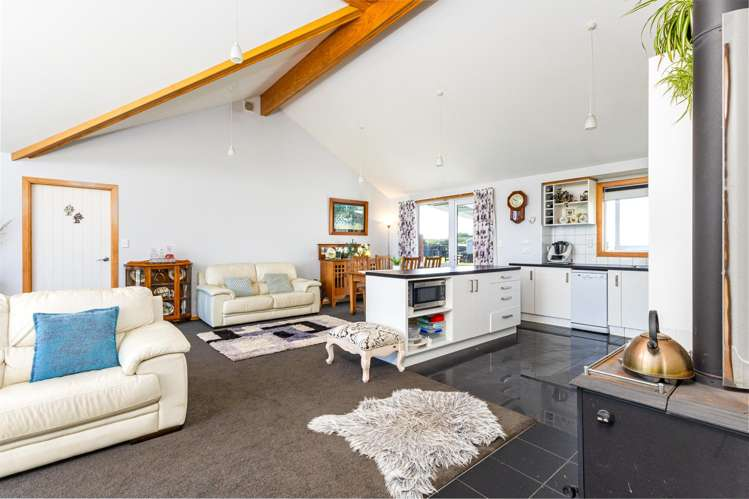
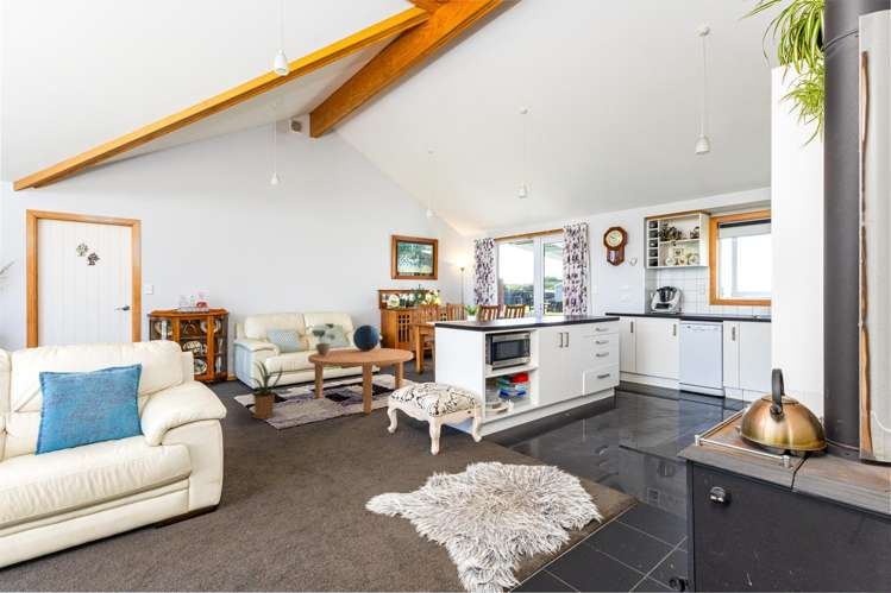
+ potted plant [305,322,337,357]
+ house plant [239,360,287,421]
+ decorative globe [352,323,381,351]
+ coffee table [307,347,414,414]
